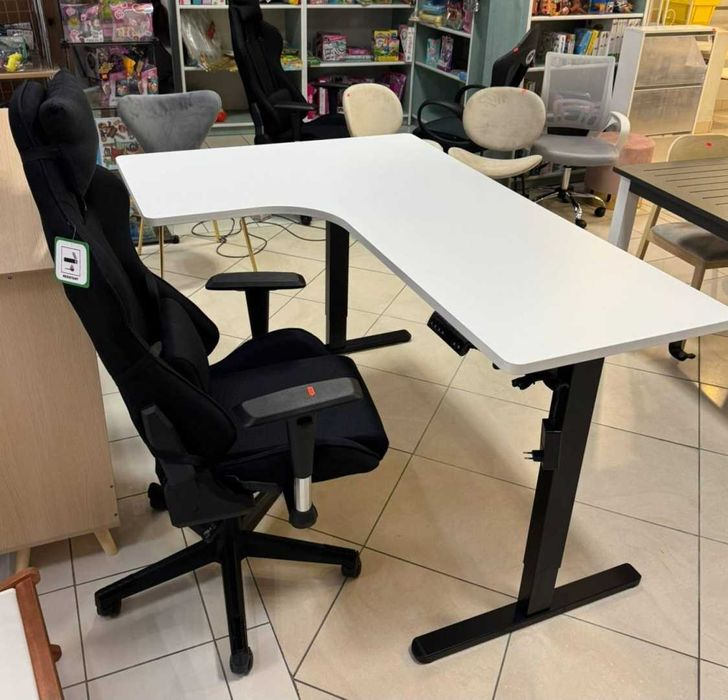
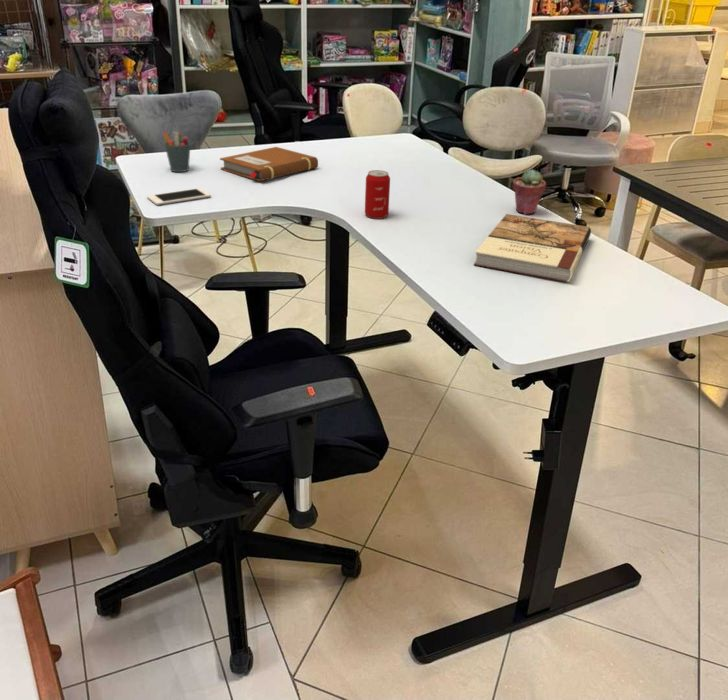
+ cell phone [146,187,212,206]
+ beverage can [364,169,391,220]
+ notebook [219,146,319,182]
+ pen holder [162,131,191,173]
+ potted succulent [512,168,547,215]
+ book [473,213,592,283]
